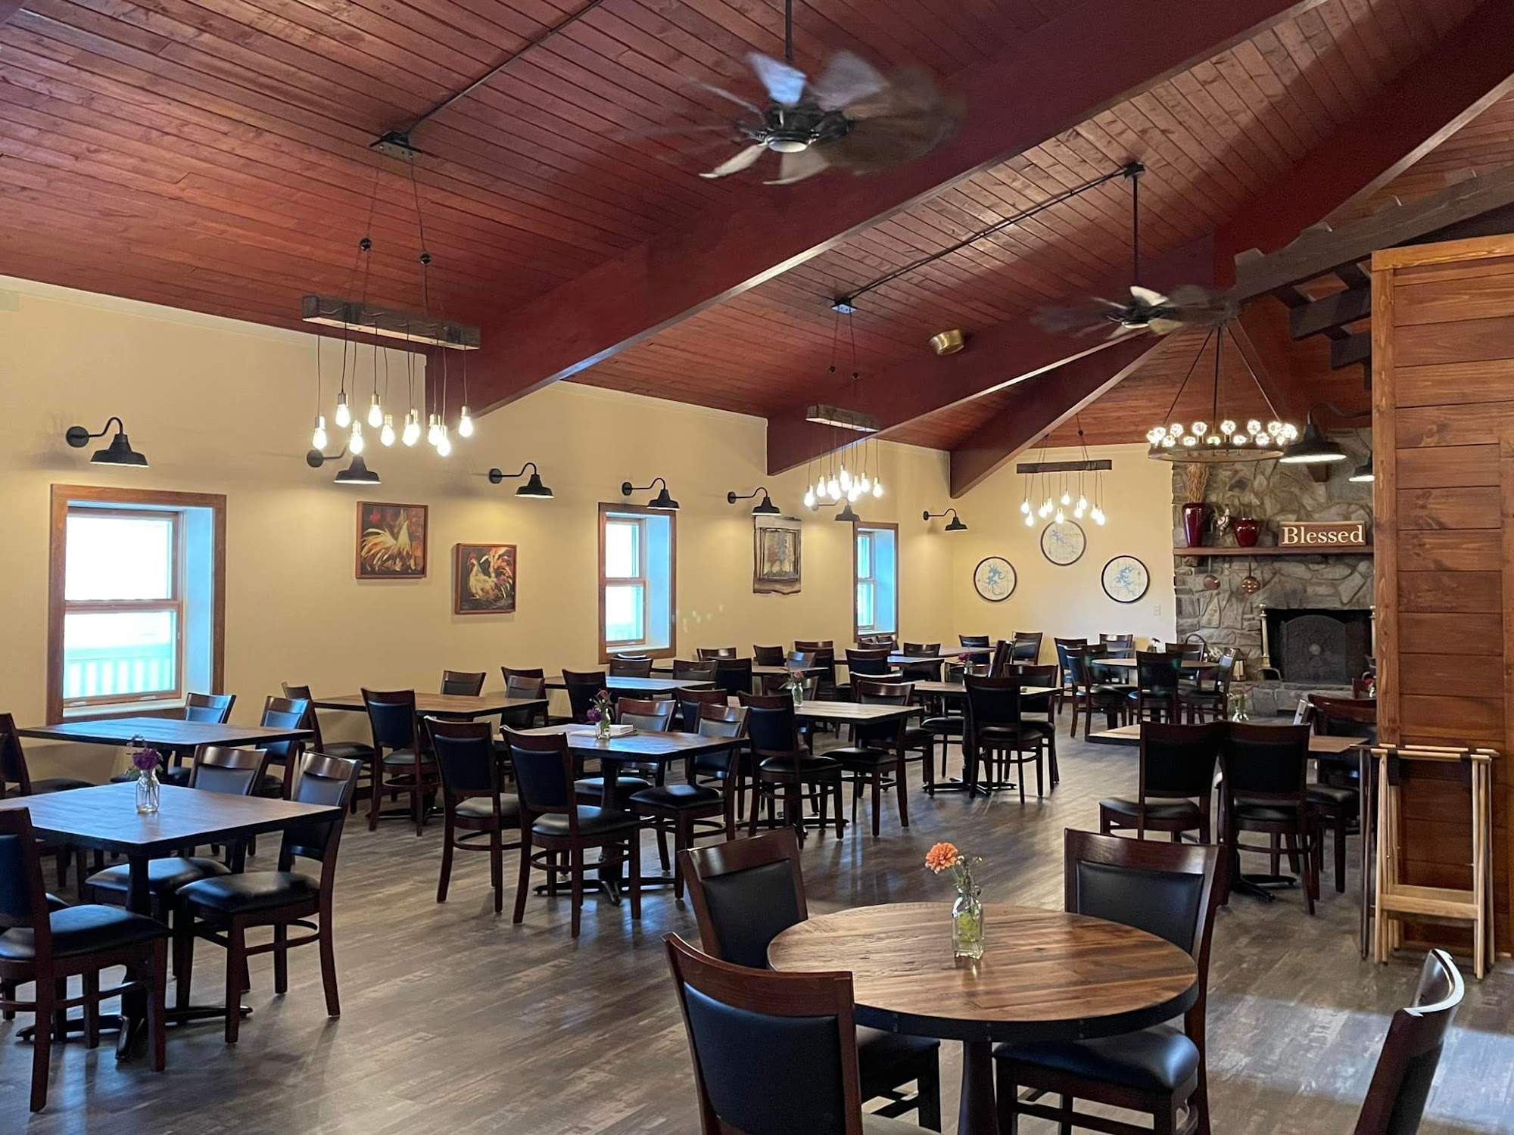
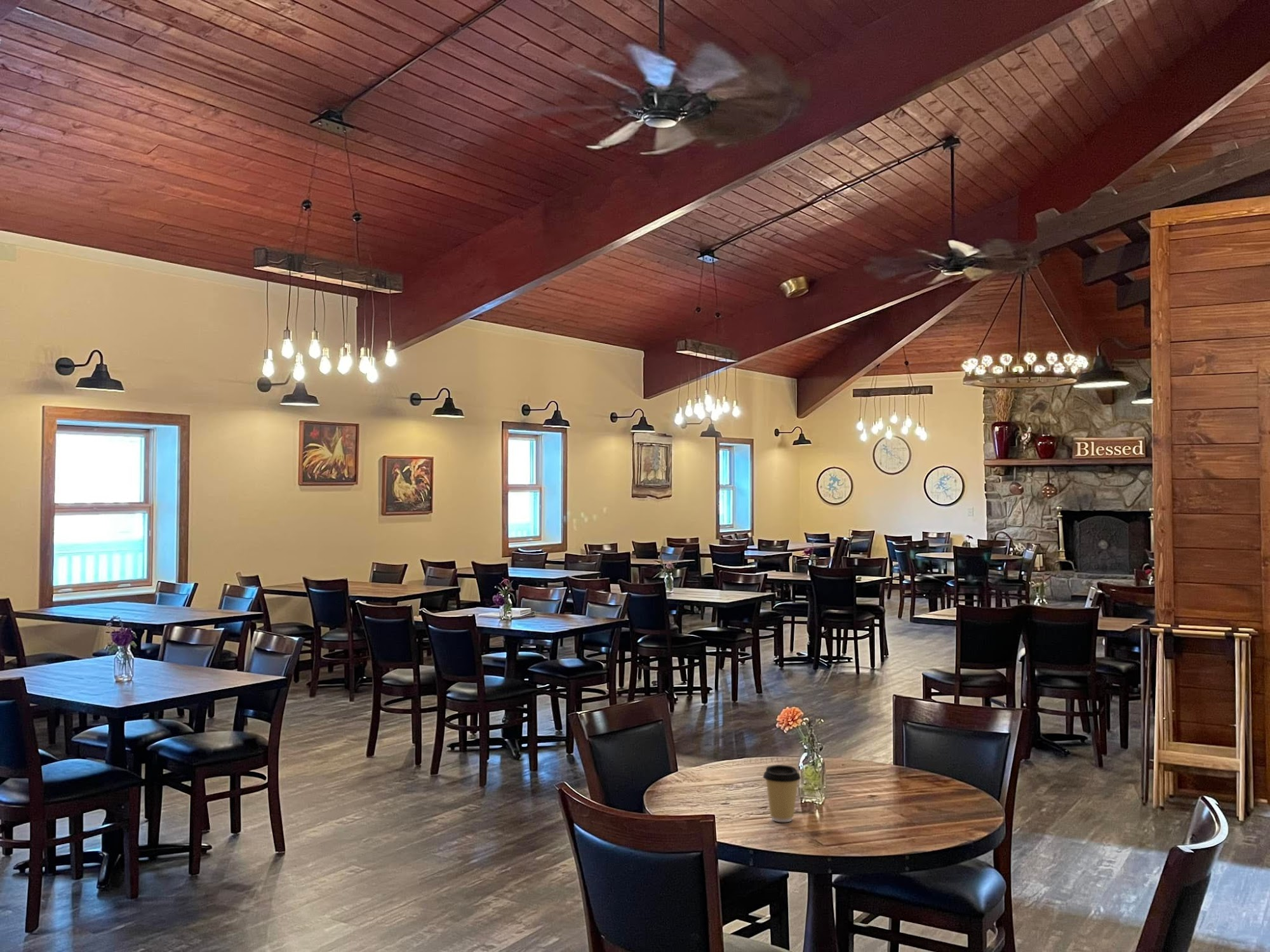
+ coffee cup [762,764,801,823]
